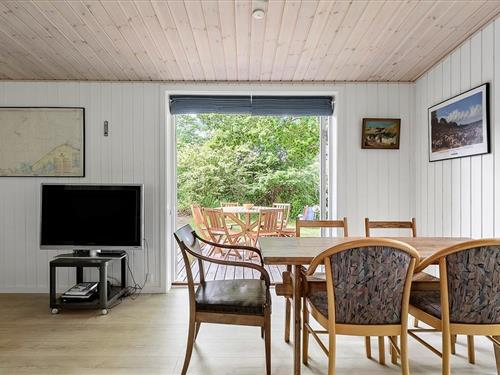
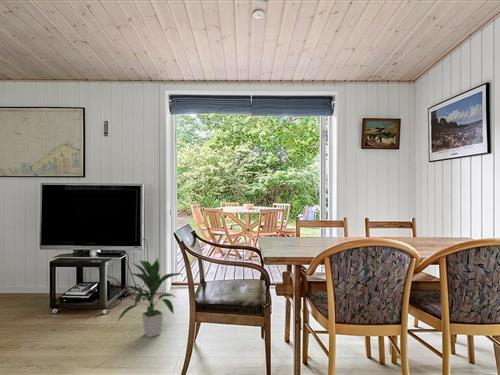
+ indoor plant [116,257,182,338]
